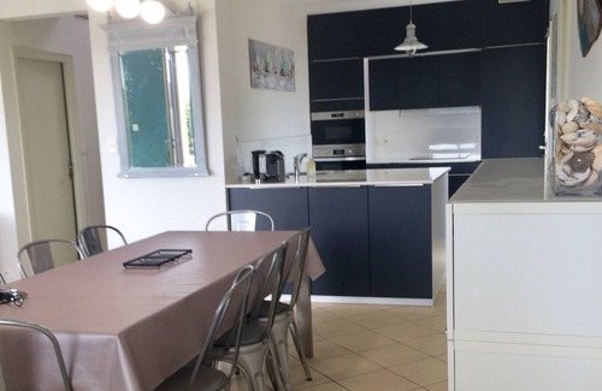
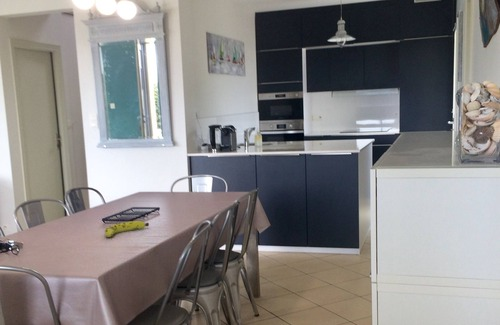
+ fruit [104,220,150,238]
